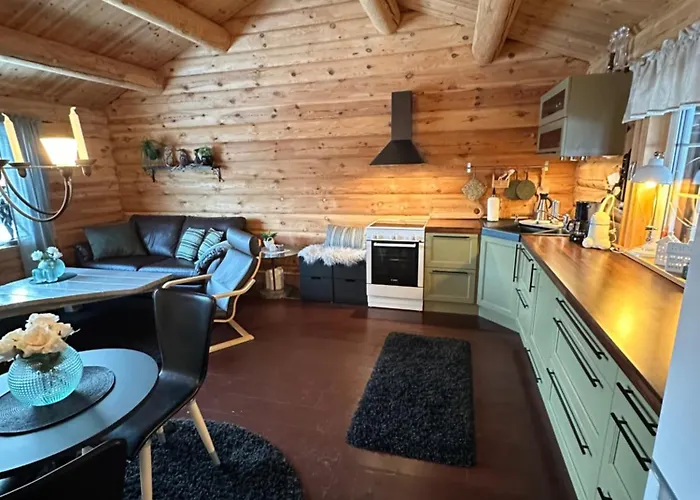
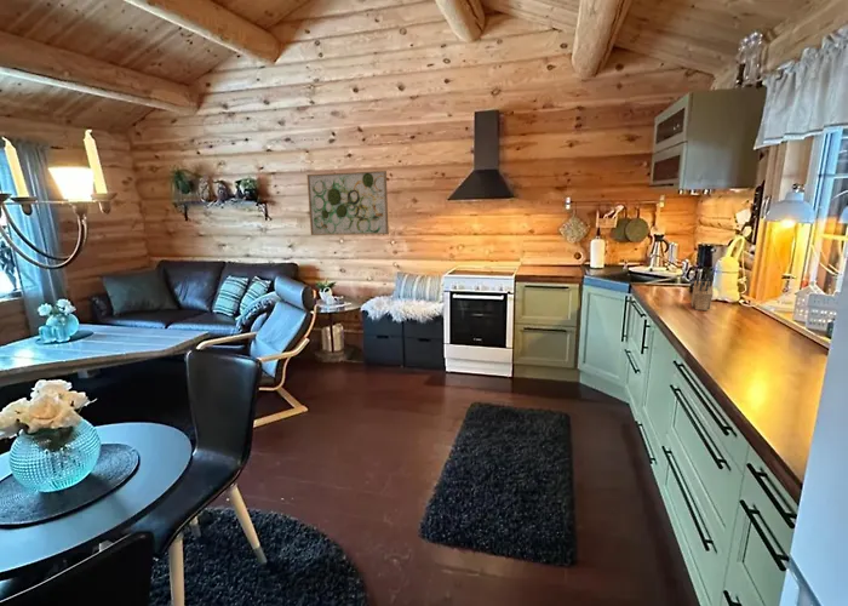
+ wall art [305,170,390,236]
+ knife block [689,273,715,311]
